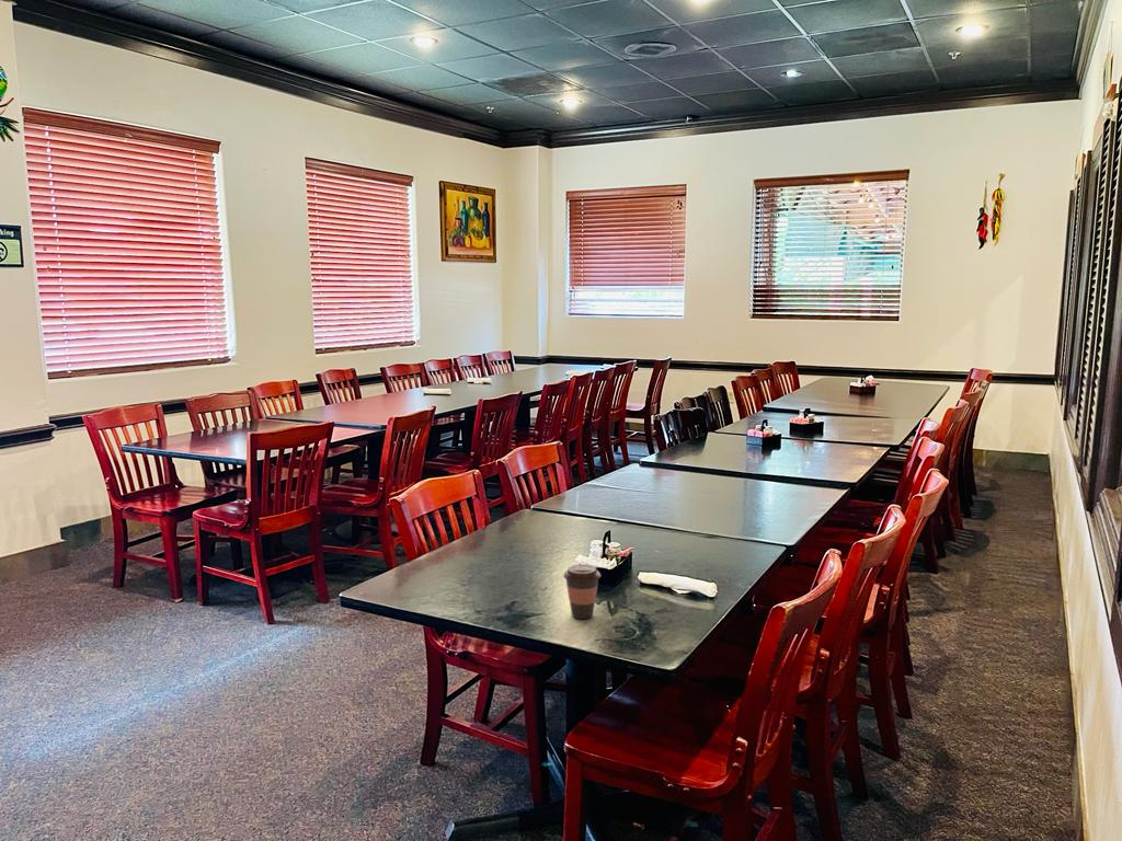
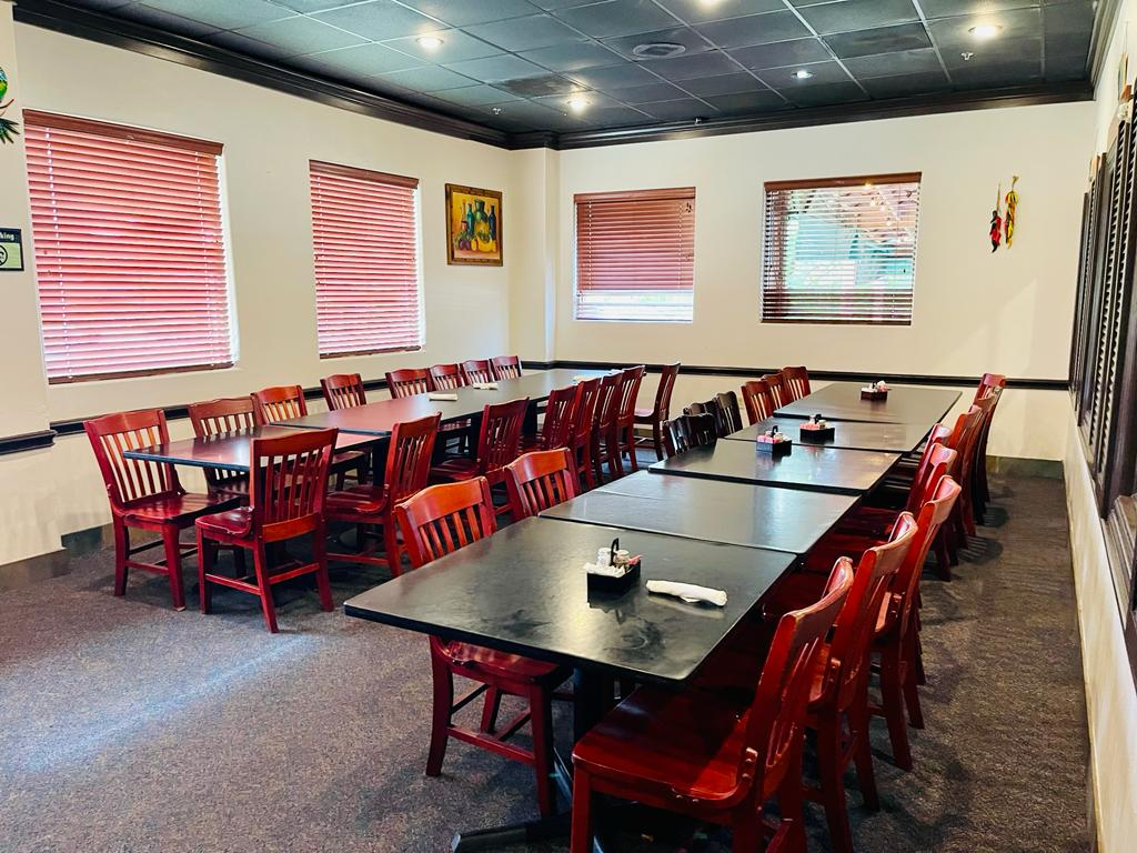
- coffee cup [562,563,602,620]
